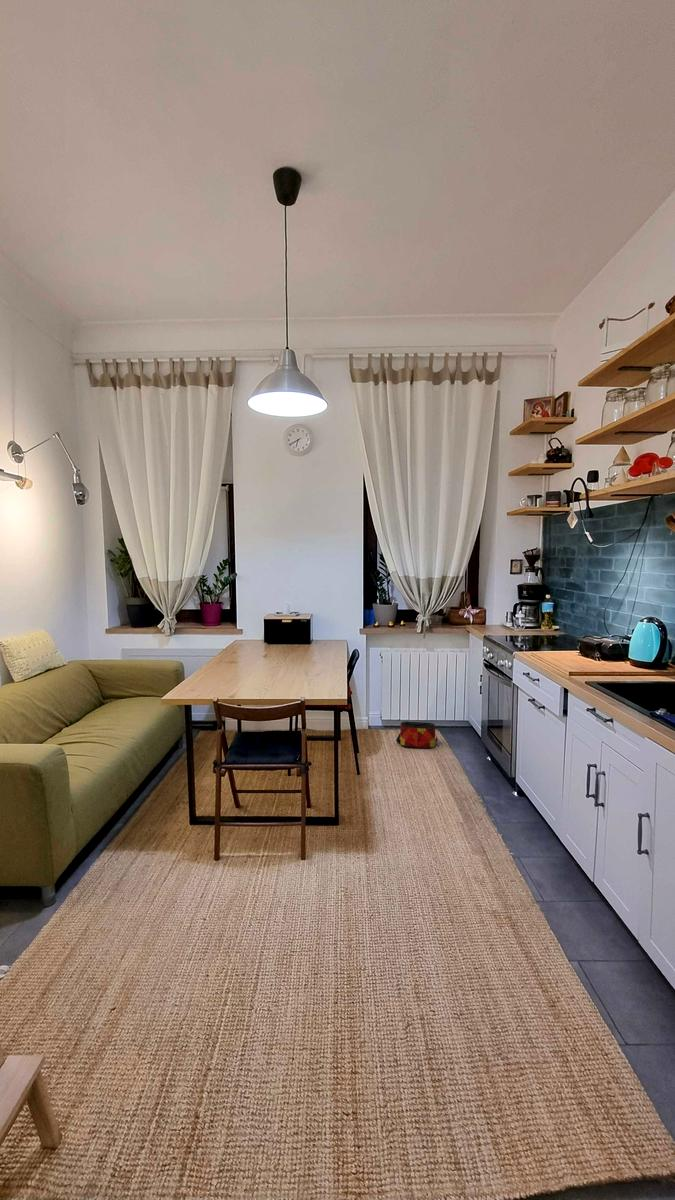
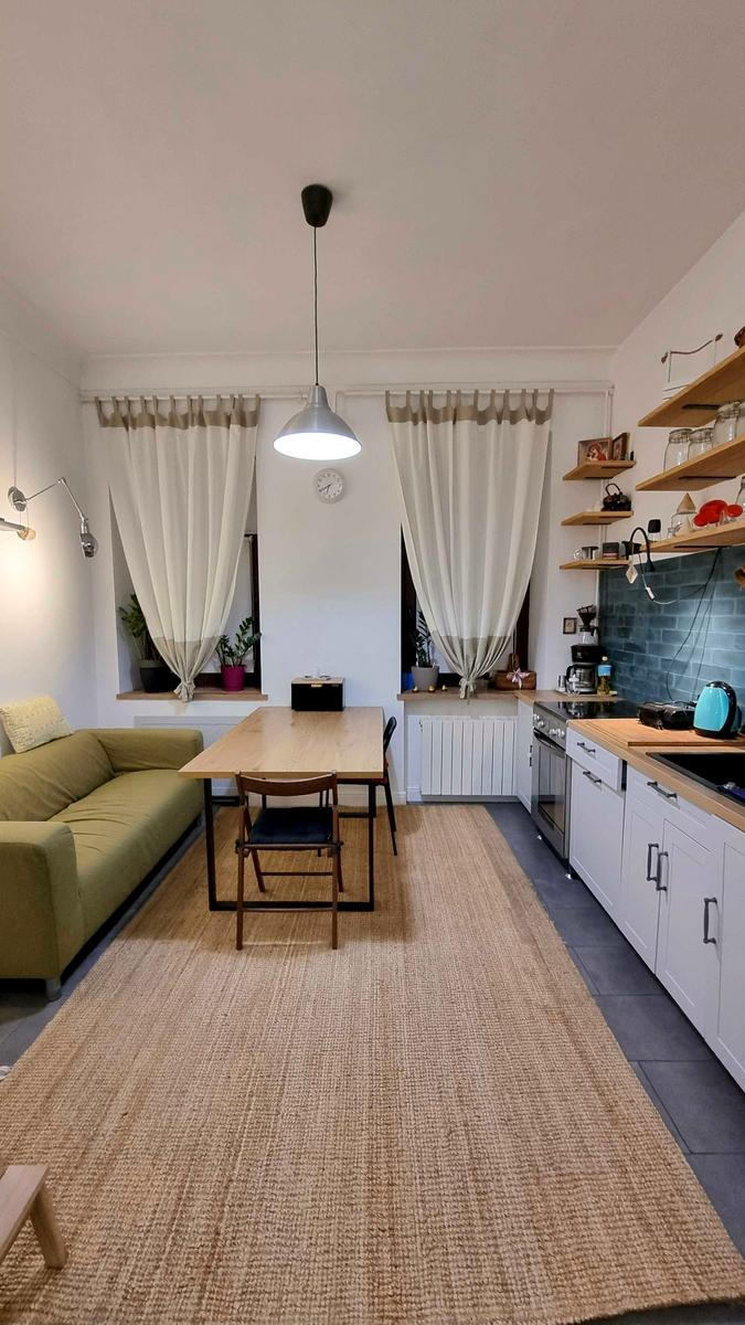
- bag [395,721,438,749]
